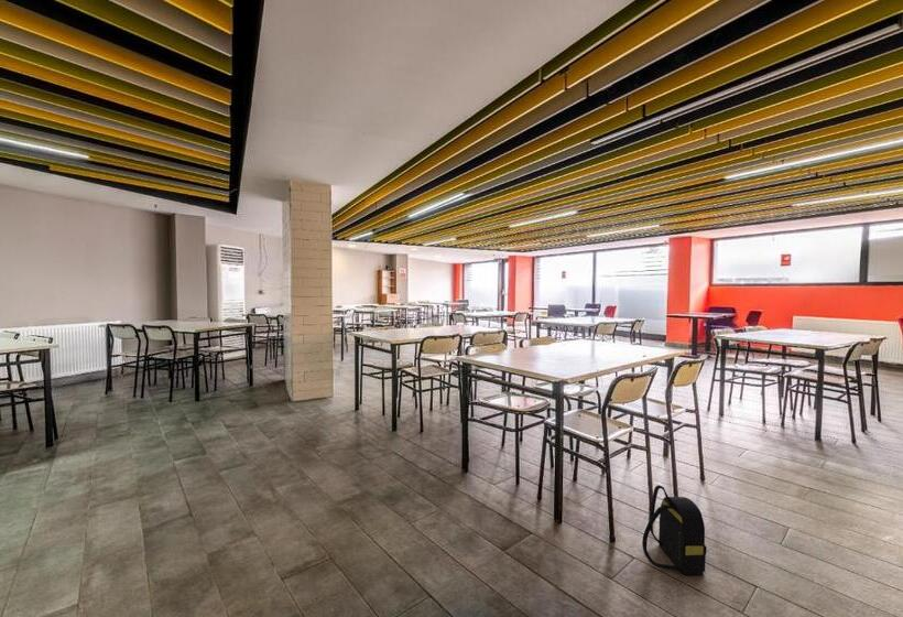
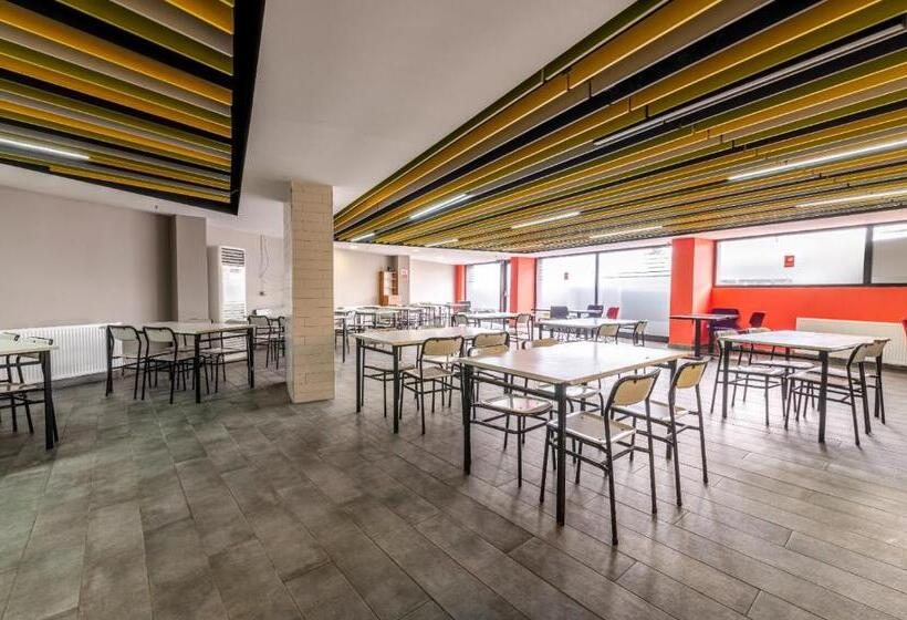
- backpack [641,484,708,576]
